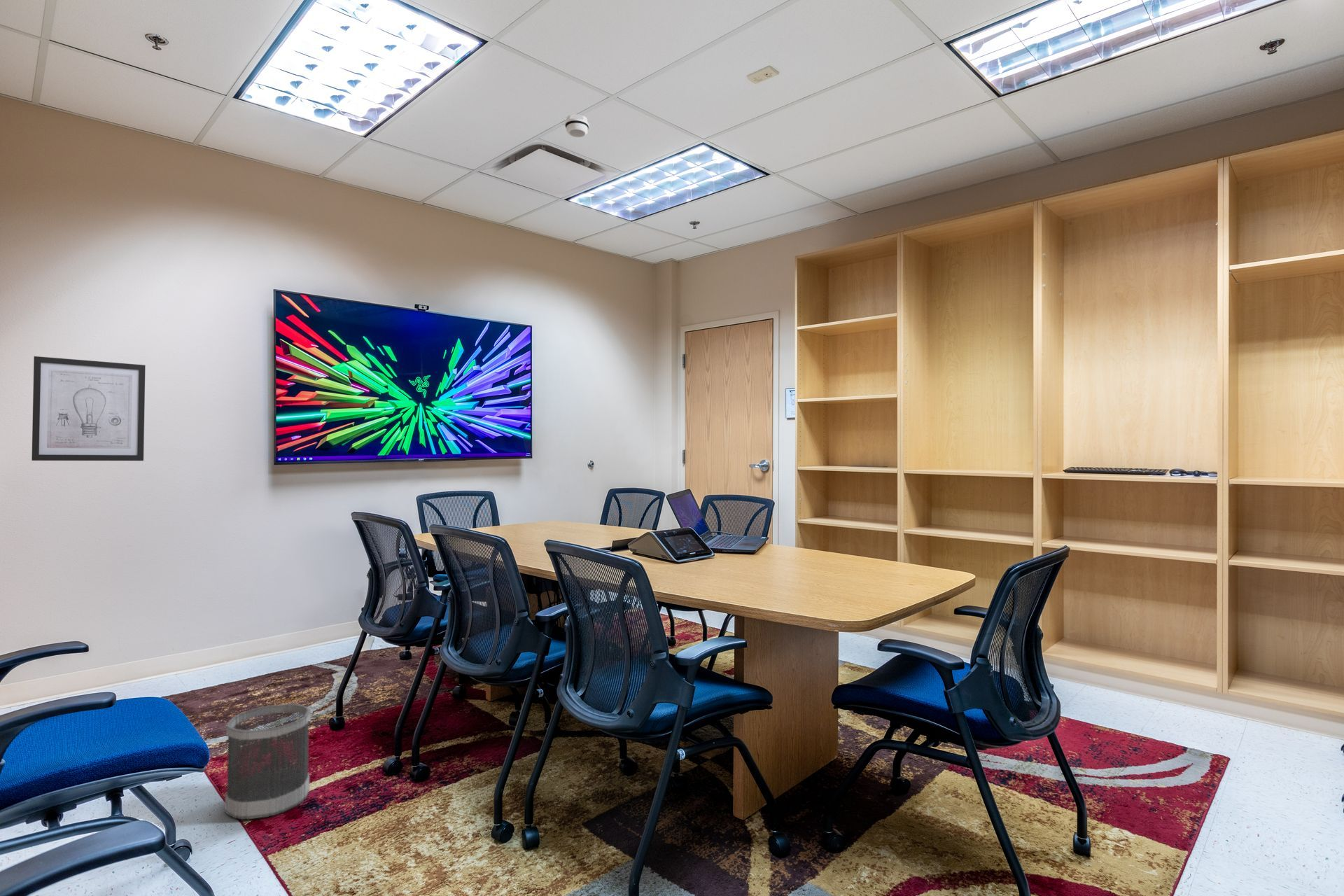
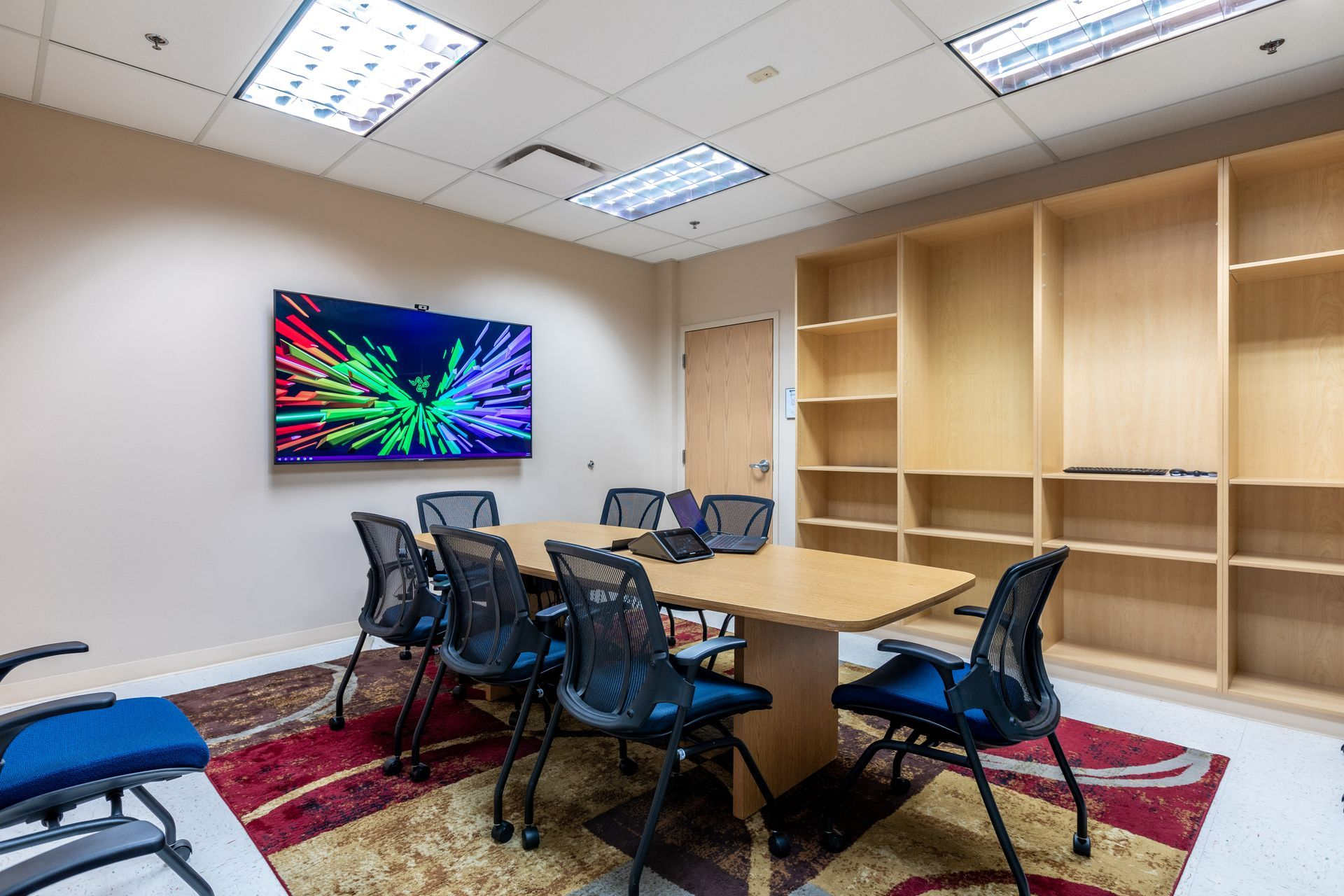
- wall art [31,356,146,461]
- wastebasket [224,703,311,820]
- smoke detector [564,114,590,138]
